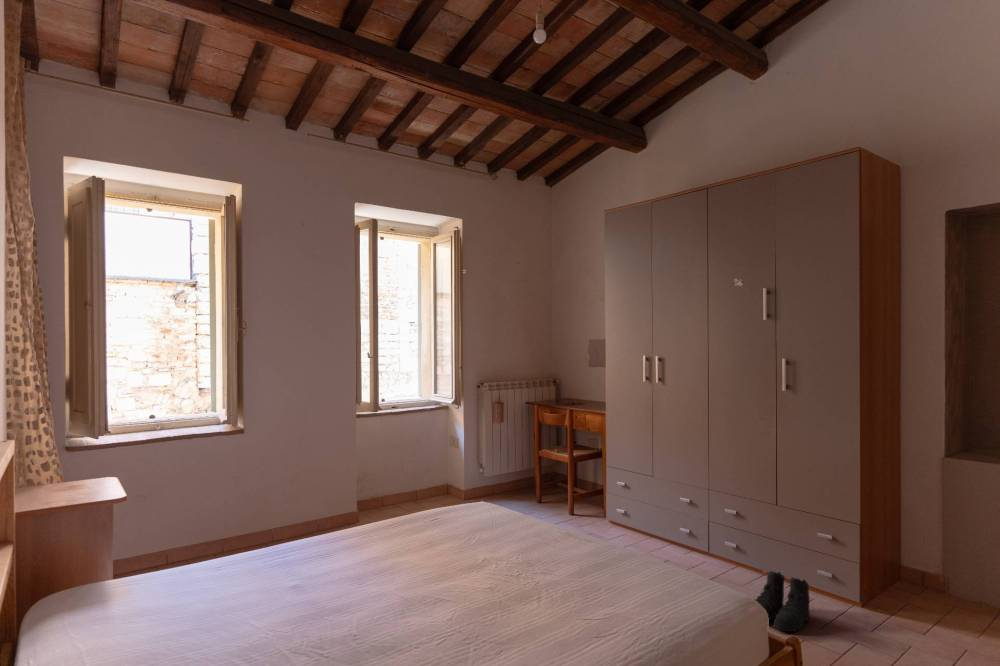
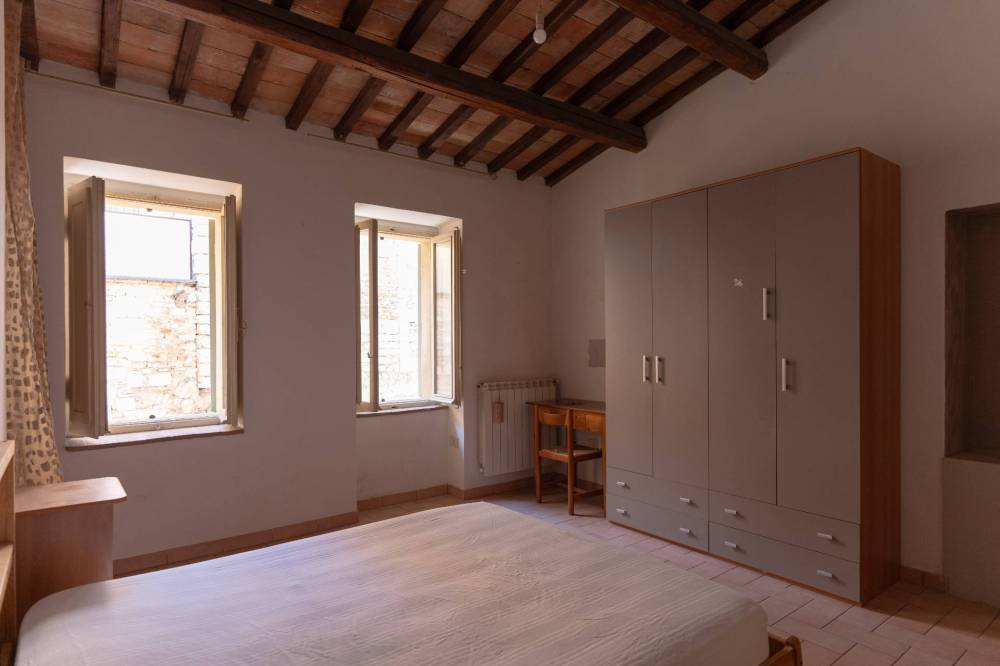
- boots [754,570,811,633]
